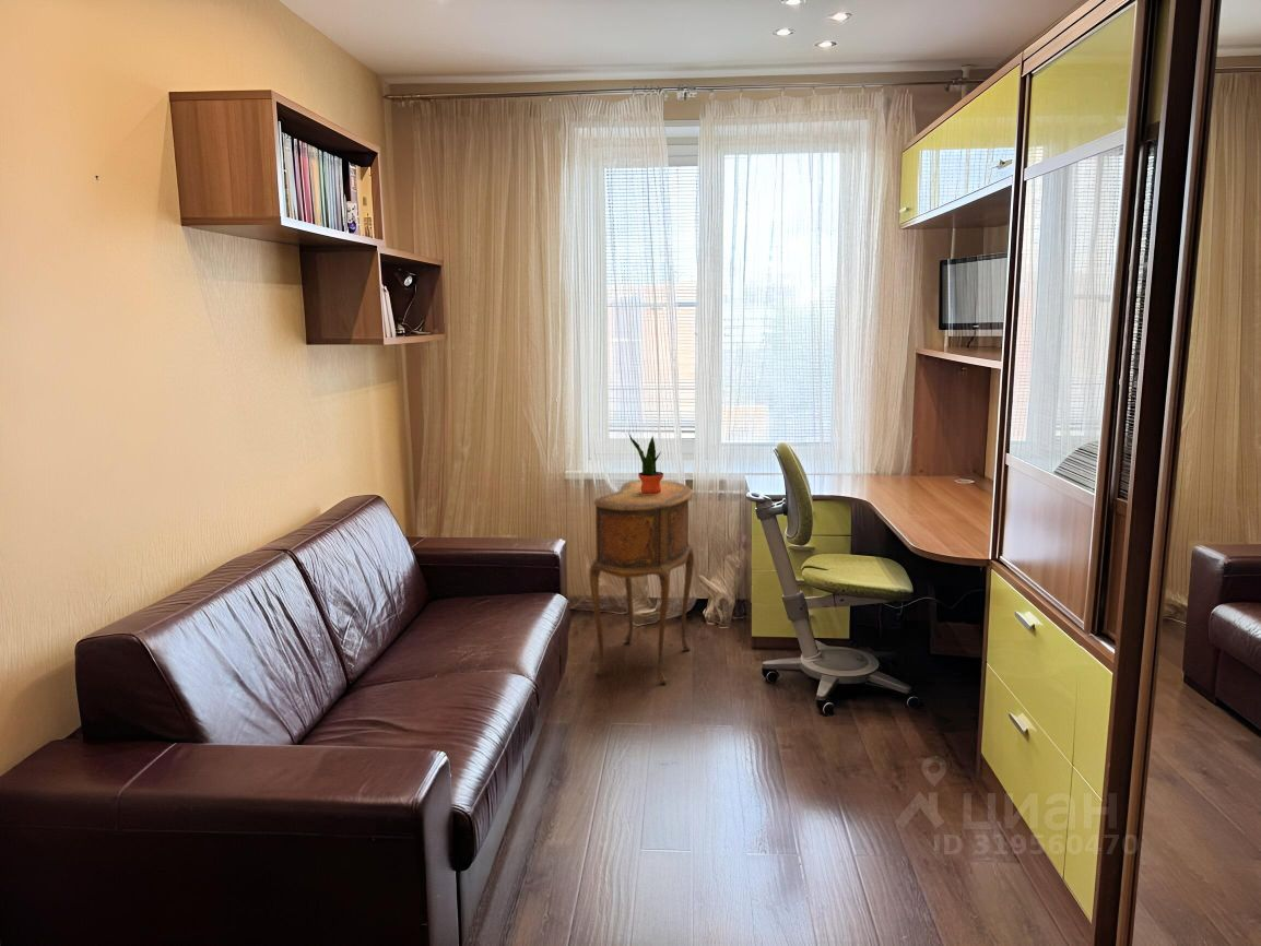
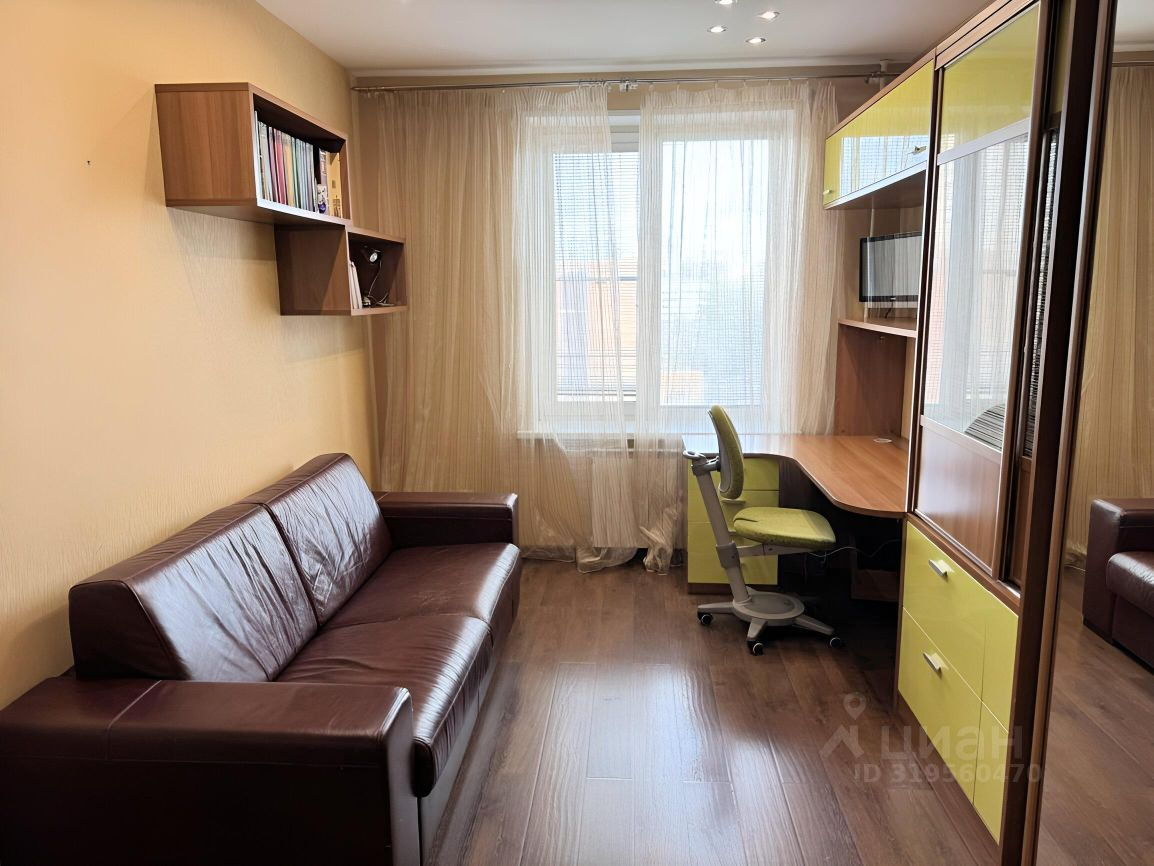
- side table [589,480,695,685]
- potted plant [627,431,664,494]
